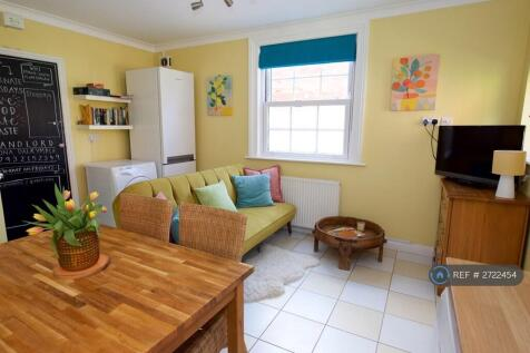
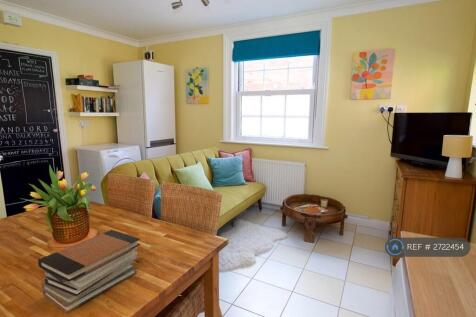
+ book stack [37,229,141,314]
